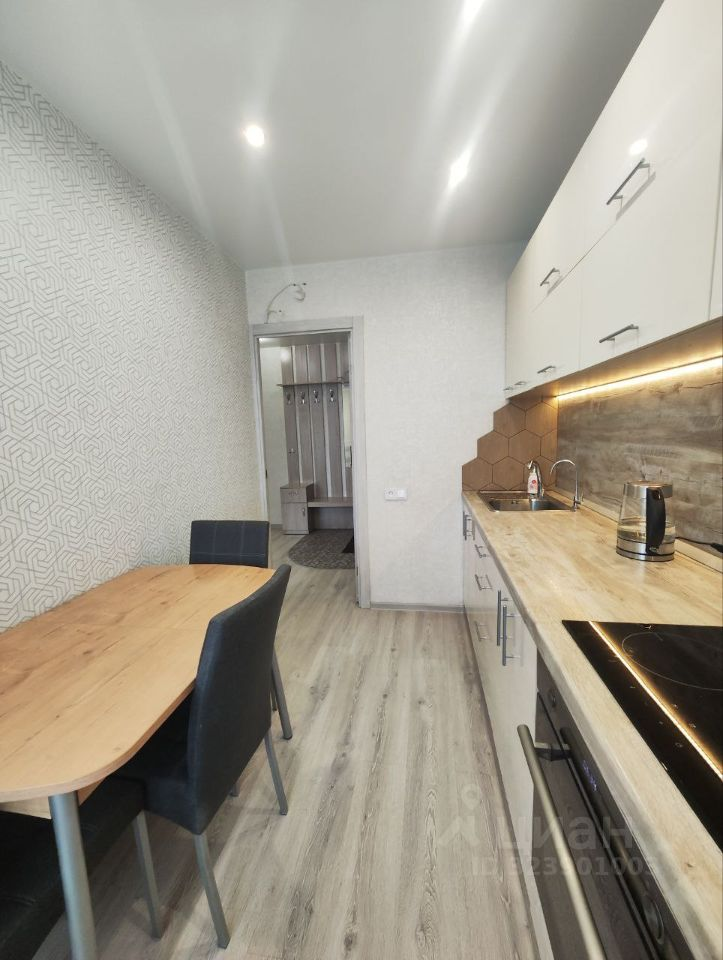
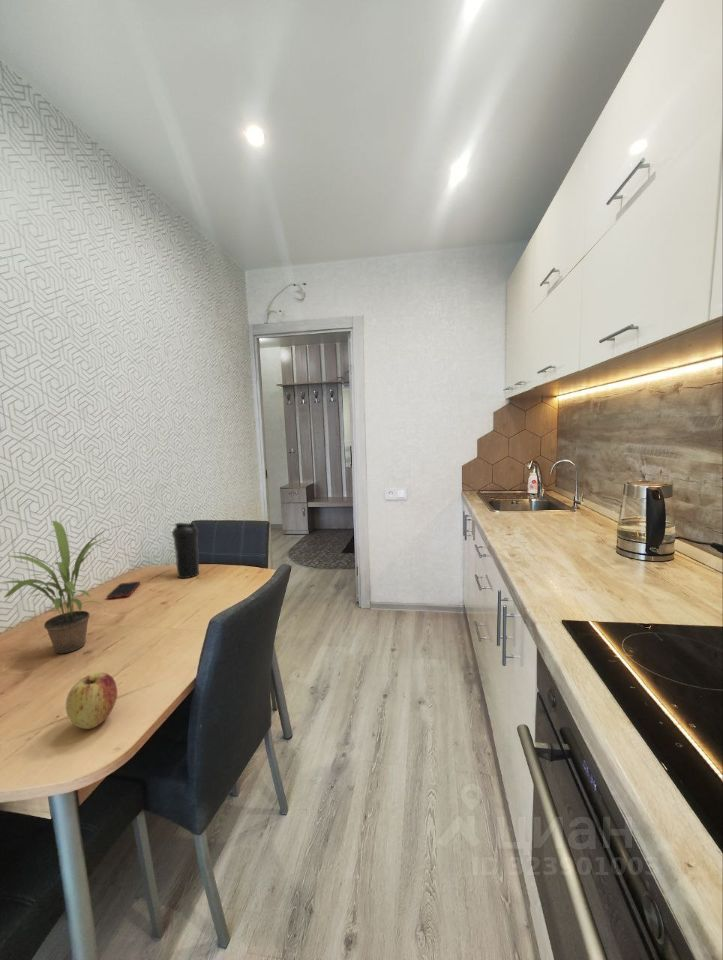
+ cell phone [106,581,141,600]
+ apple [65,672,118,730]
+ potted plant [3,520,126,654]
+ water bottle [171,521,200,579]
